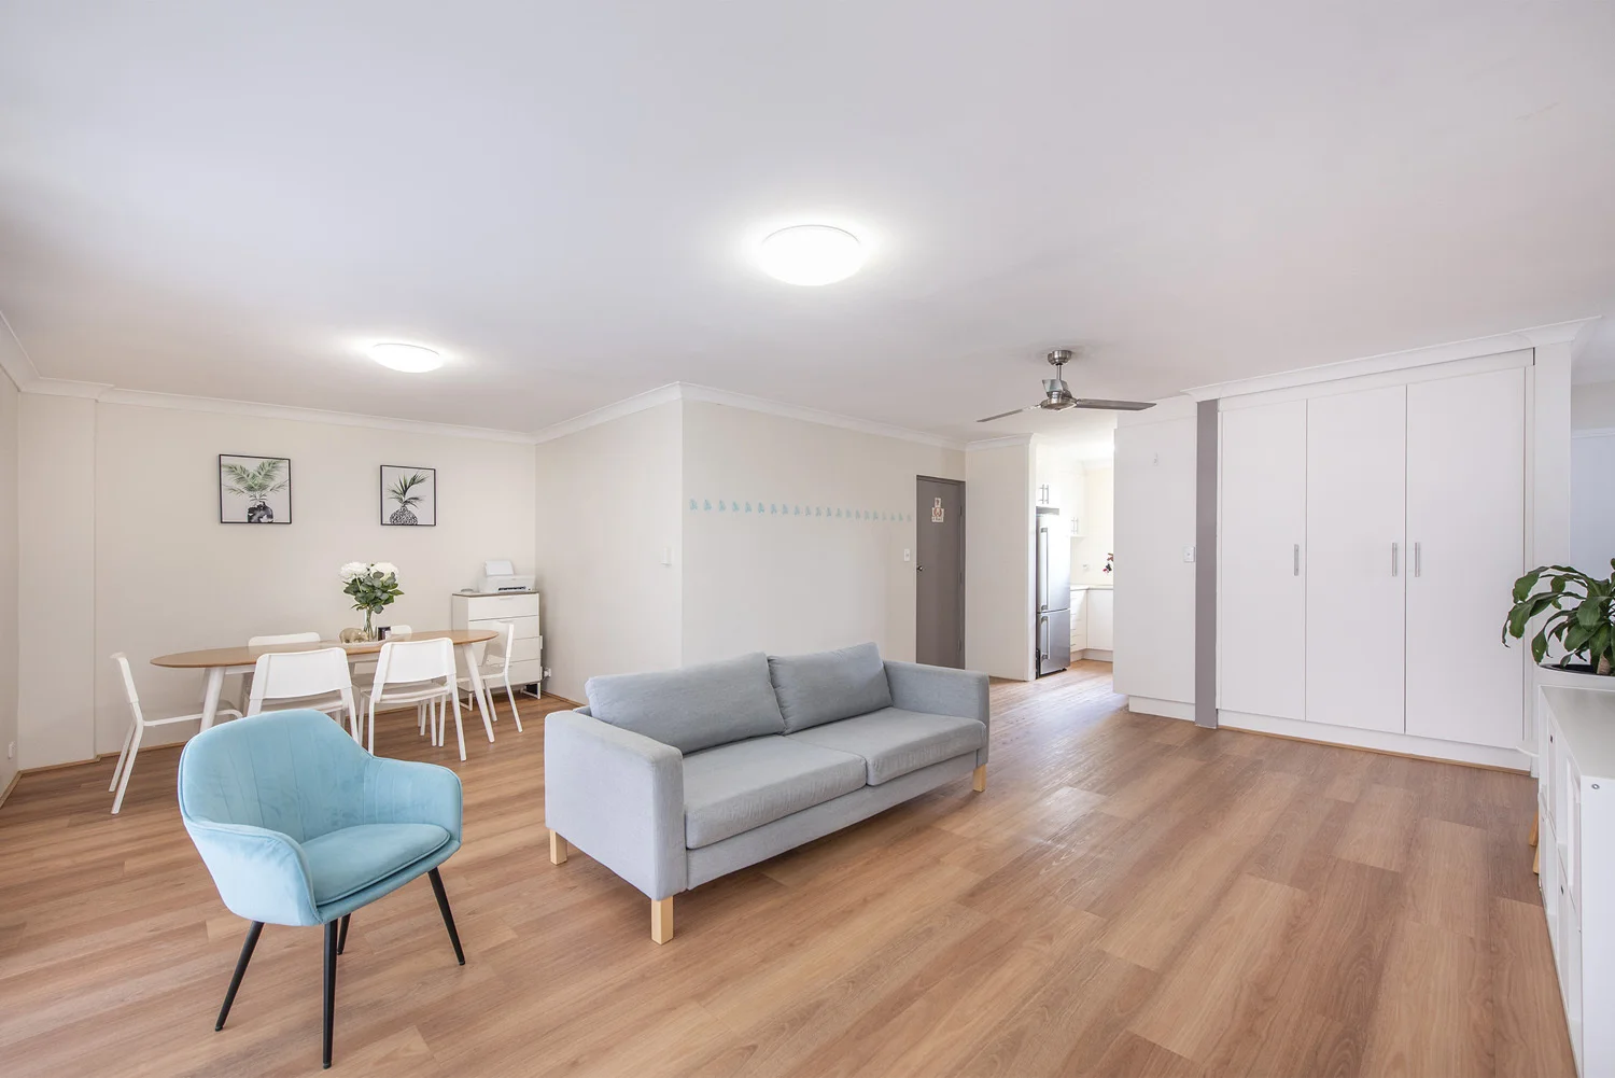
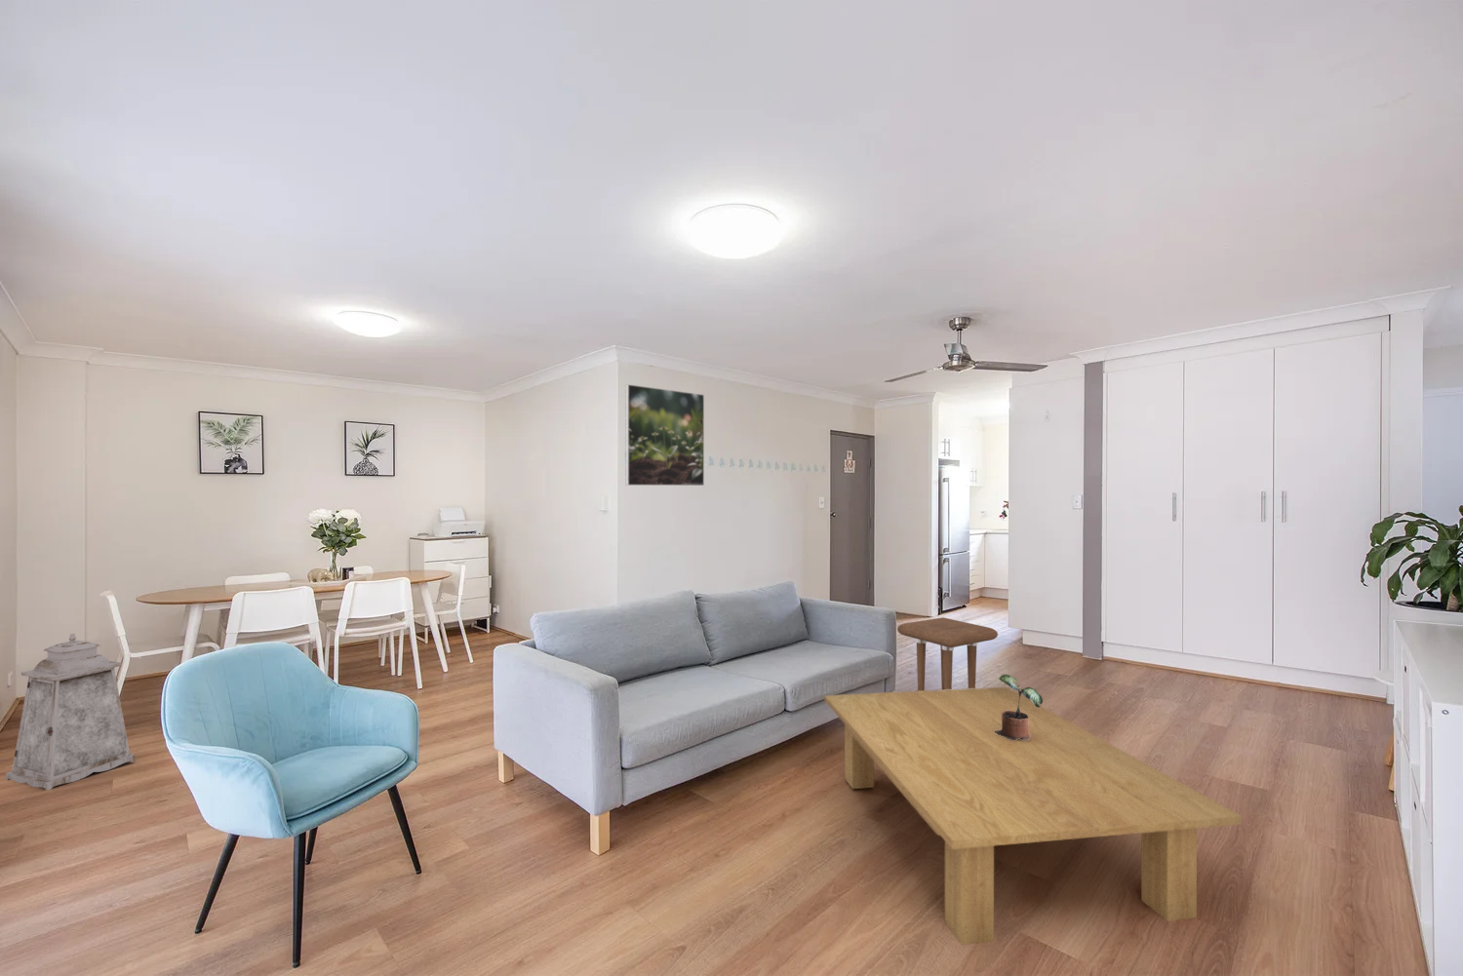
+ lantern [4,633,136,792]
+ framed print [625,383,705,487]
+ side table [897,617,999,692]
+ coffee table [825,686,1243,945]
+ potted plant [993,674,1044,741]
